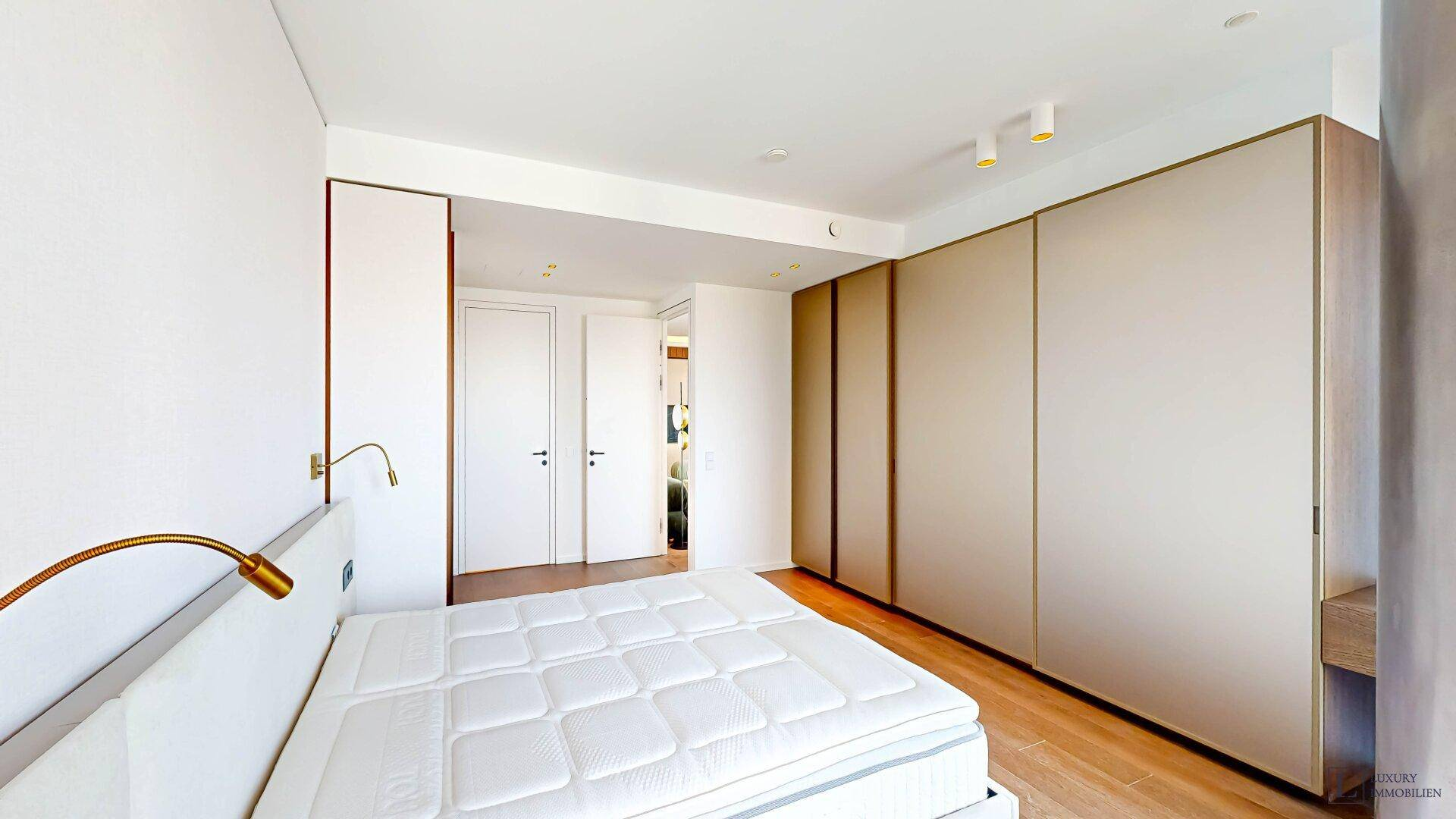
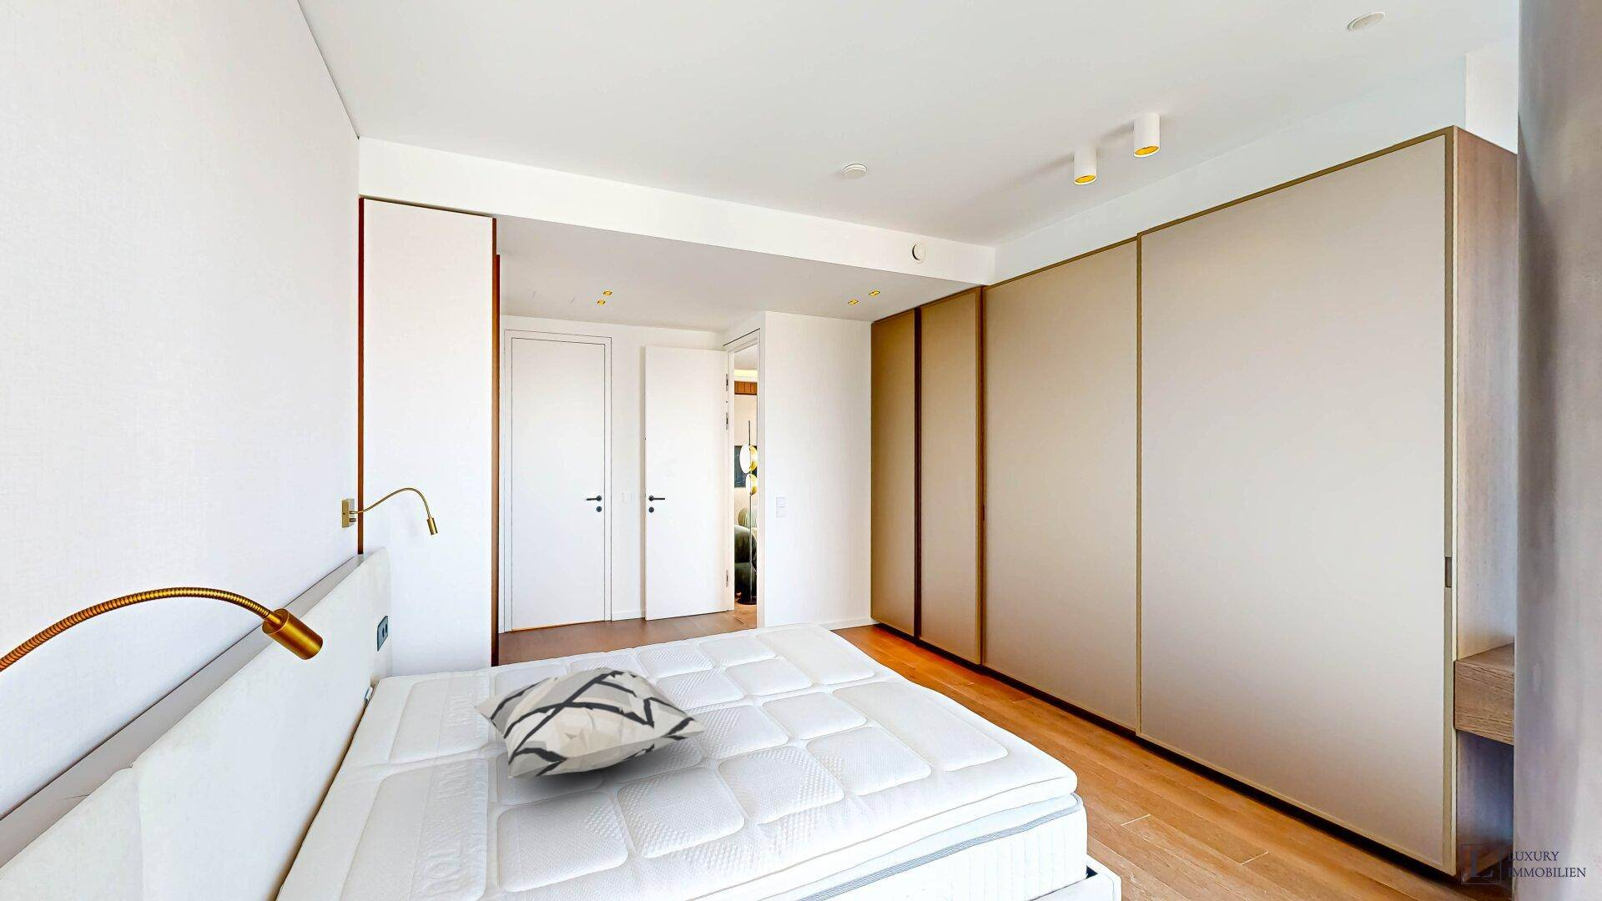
+ decorative pillow [473,666,710,780]
